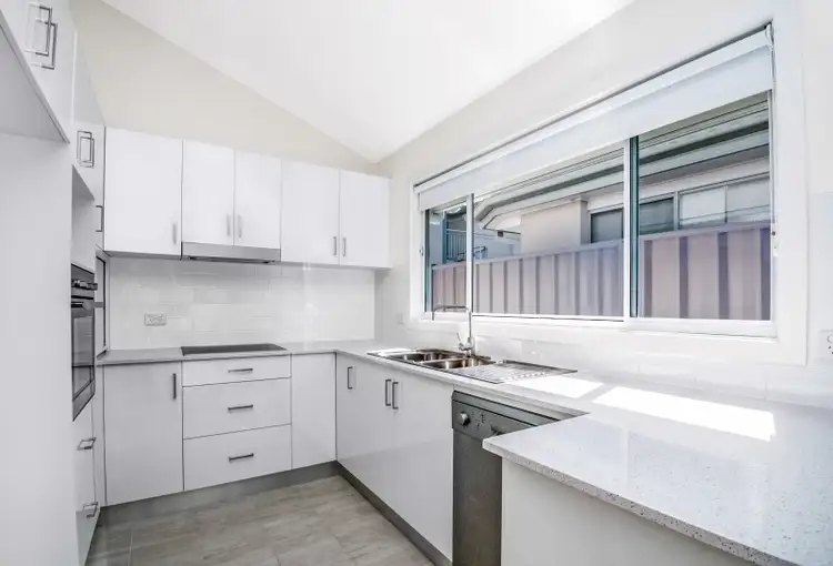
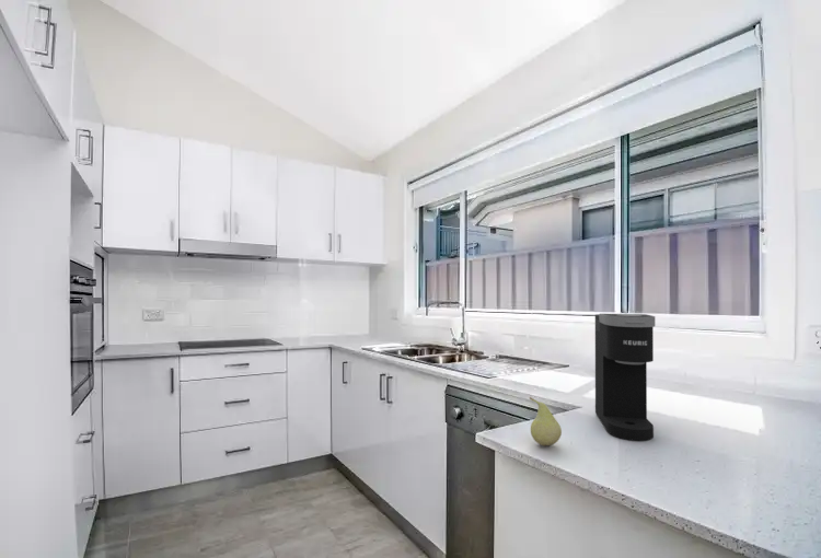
+ fruit [528,396,563,447]
+ coffee maker [594,313,656,442]
